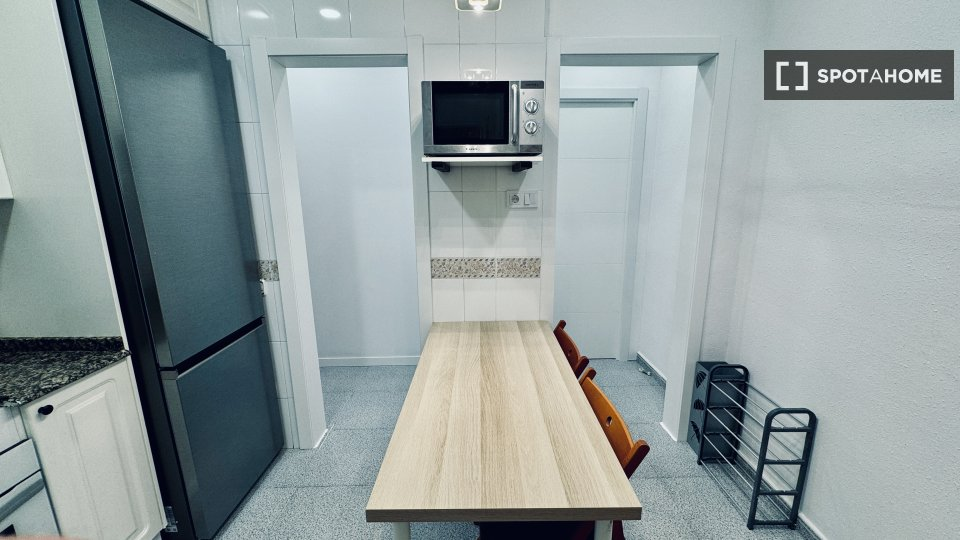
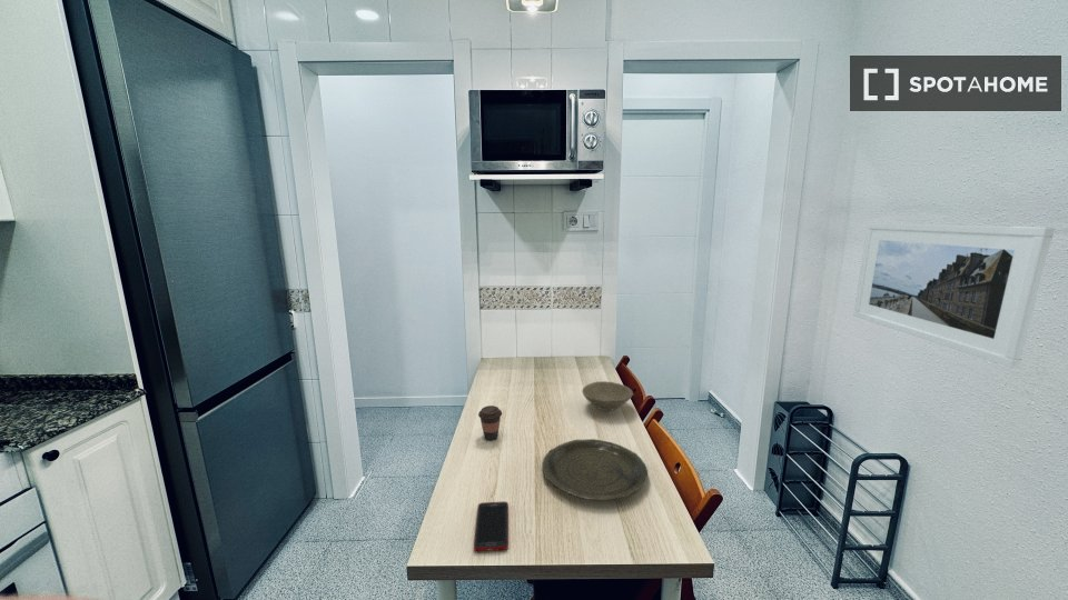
+ bowl [581,380,634,412]
+ coffee cup [477,404,503,442]
+ plate [541,438,649,501]
+ cell phone [473,501,510,552]
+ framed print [852,222,1056,369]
